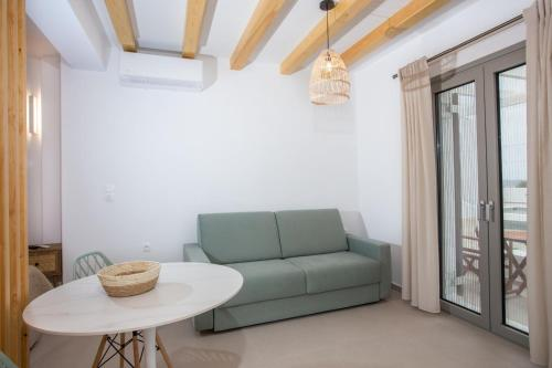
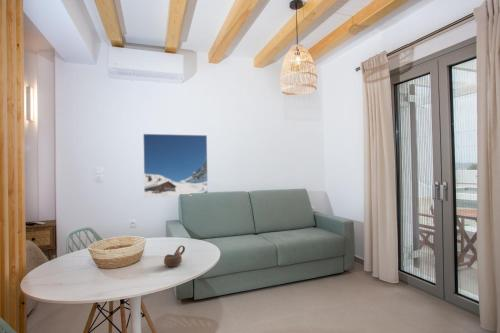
+ cup [163,244,186,267]
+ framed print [142,133,209,199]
